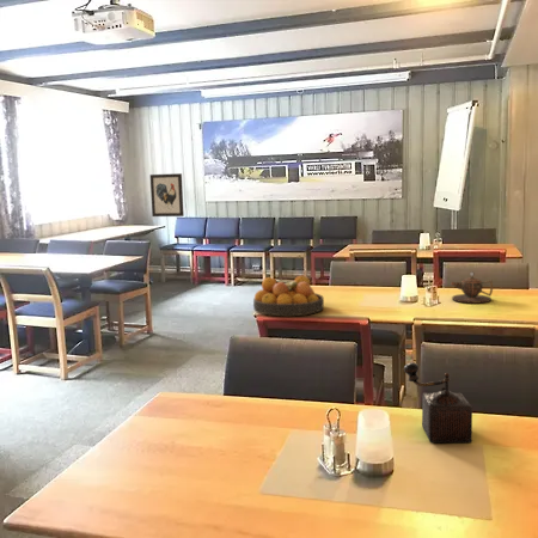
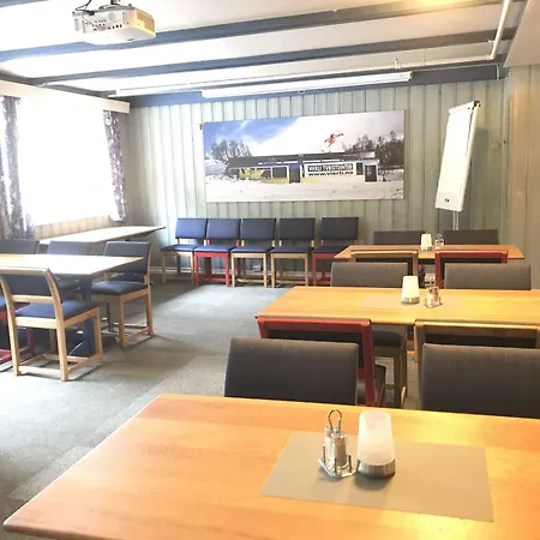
- fruit bowl [252,275,325,317]
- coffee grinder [403,361,473,444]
- teapot [451,270,494,305]
- wall art [148,172,185,218]
